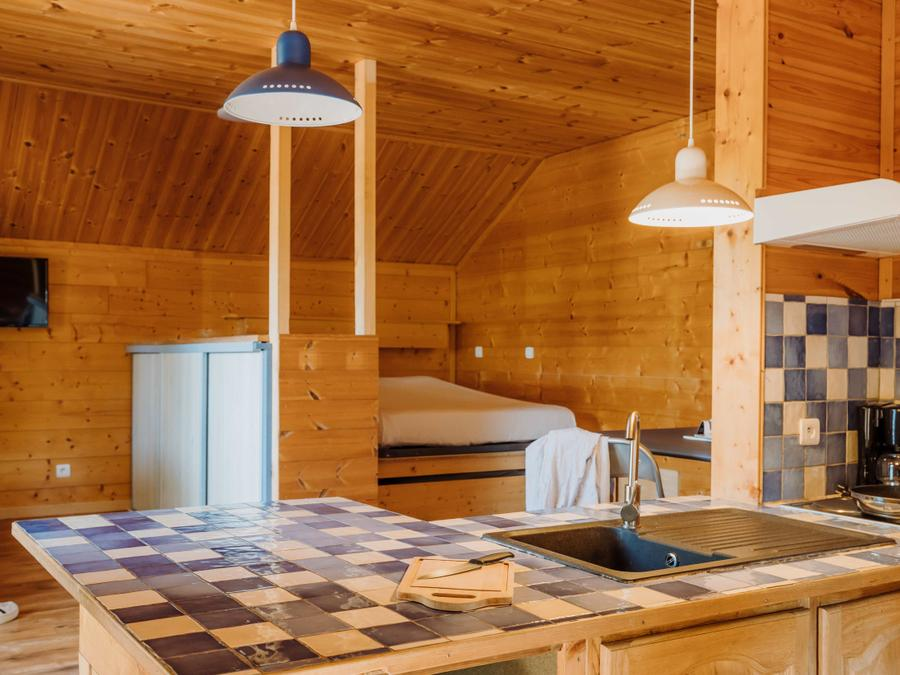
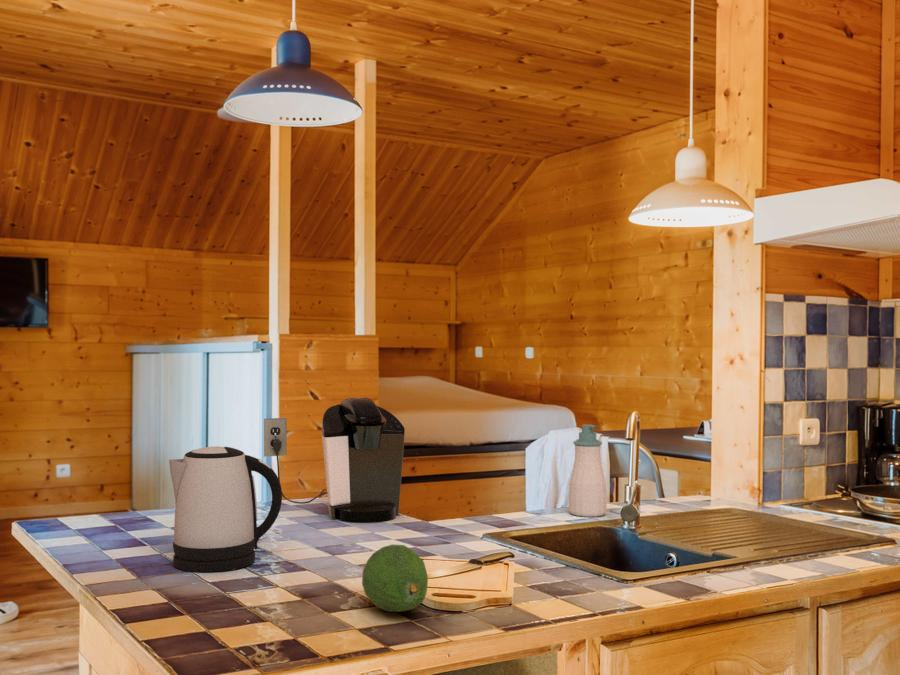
+ kettle [168,445,283,573]
+ coffee maker [263,397,406,524]
+ fruit [361,544,429,613]
+ soap bottle [567,424,608,518]
